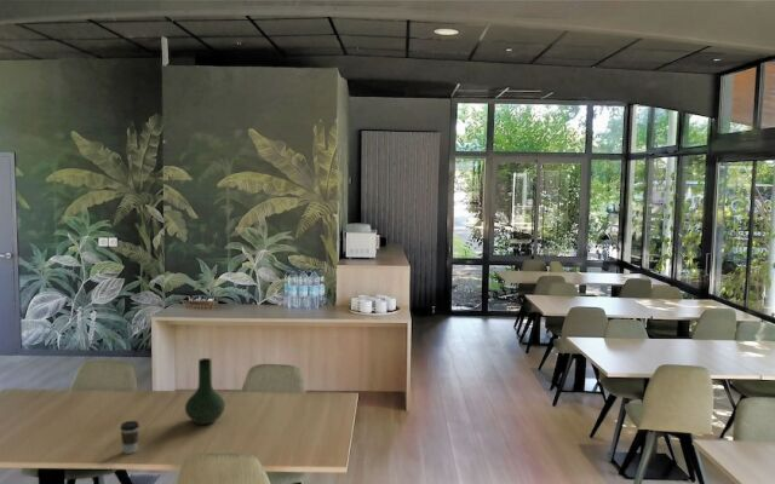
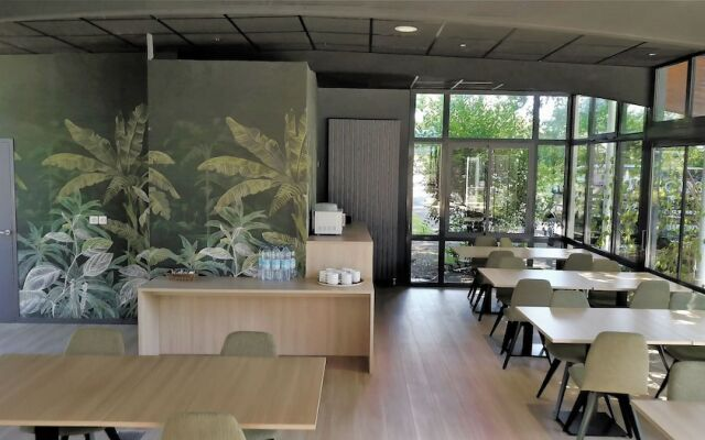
- vase [184,357,226,426]
- coffee cup [119,420,140,455]
